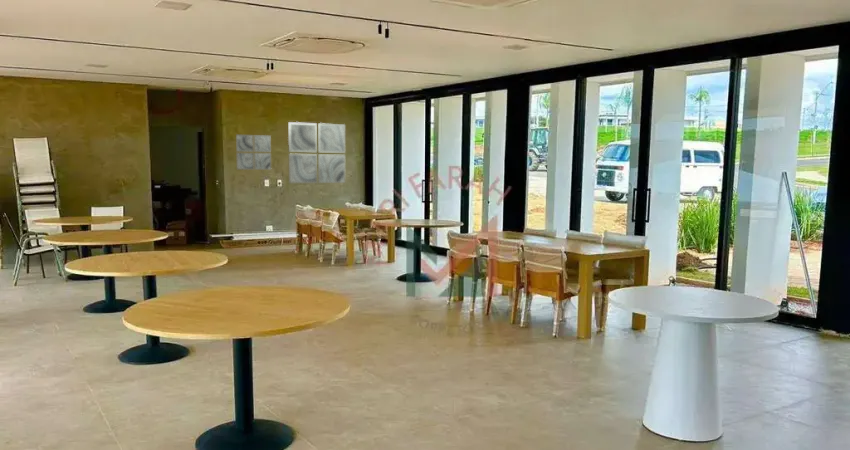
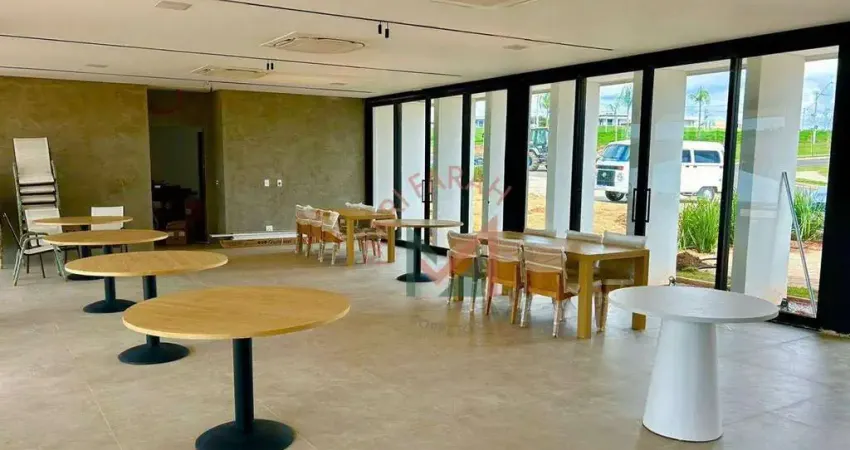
- wall art [235,134,272,171]
- wall art [287,121,346,184]
